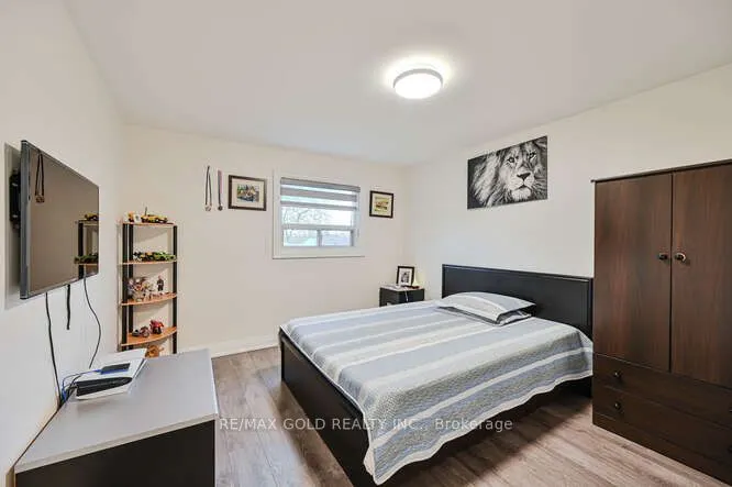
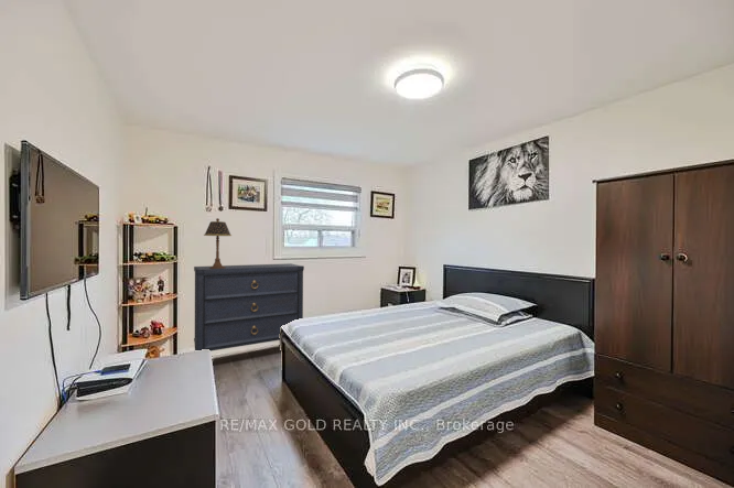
+ table lamp [203,217,233,269]
+ dresser [193,262,305,353]
